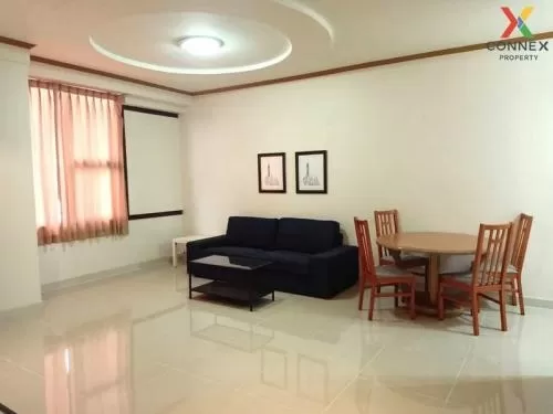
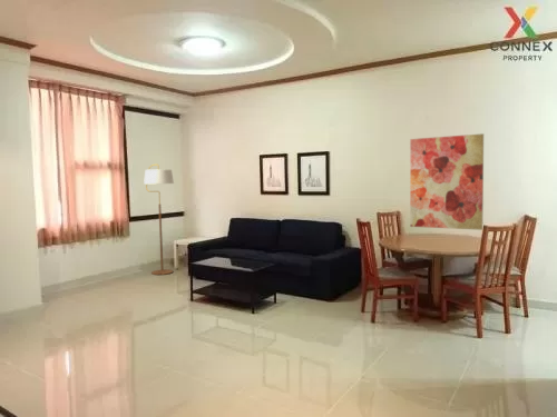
+ floor lamp [143,163,175,276]
+ wall art [409,132,485,231]
